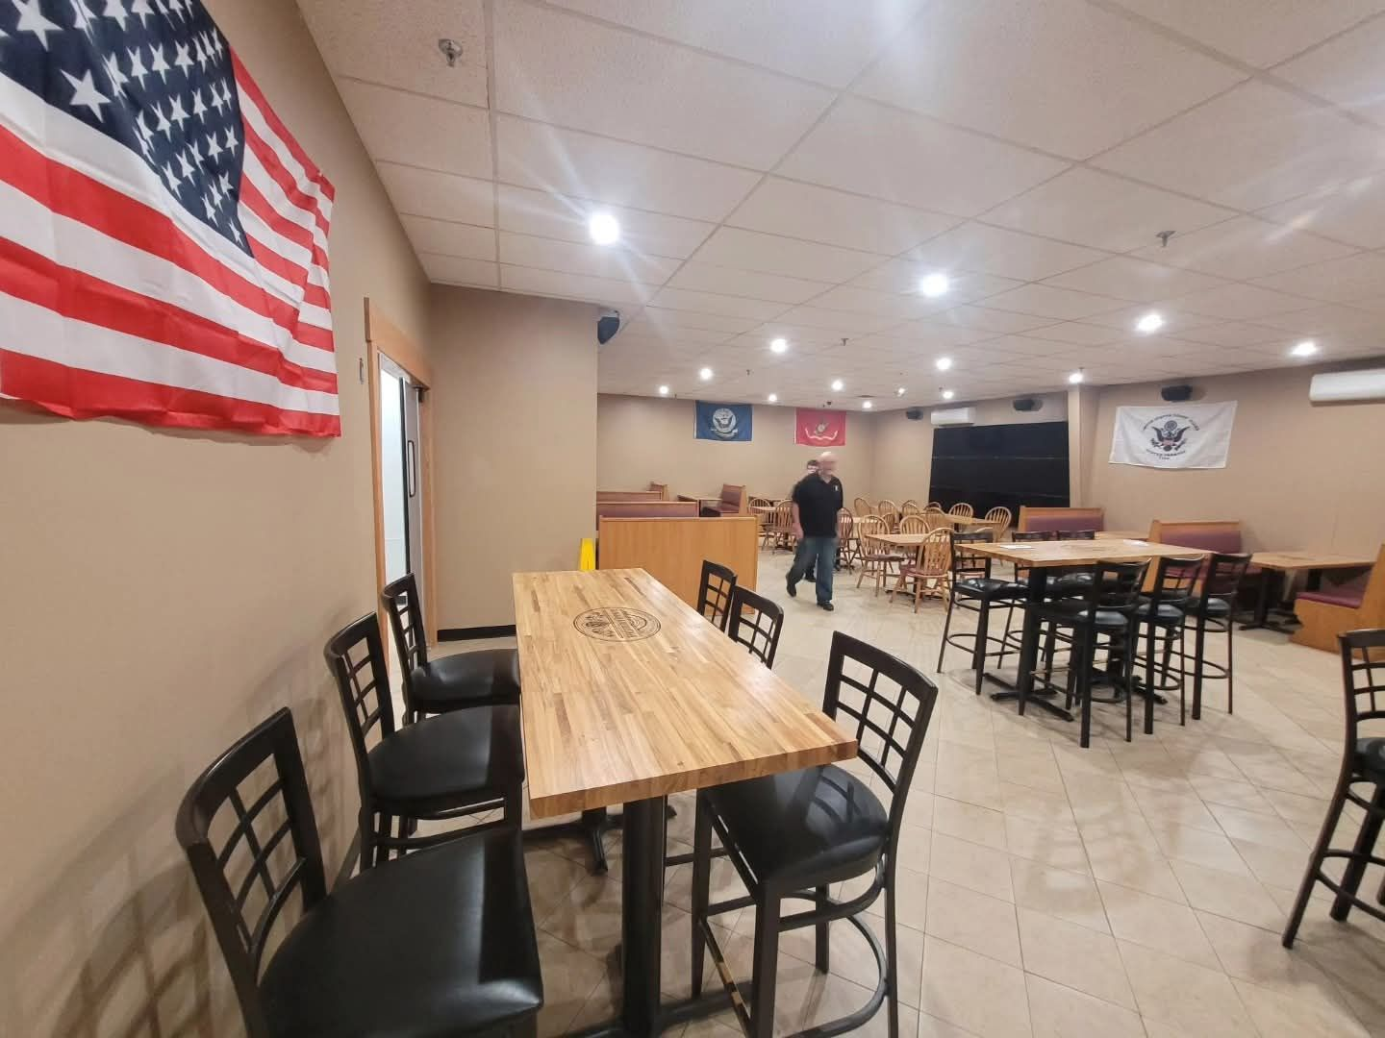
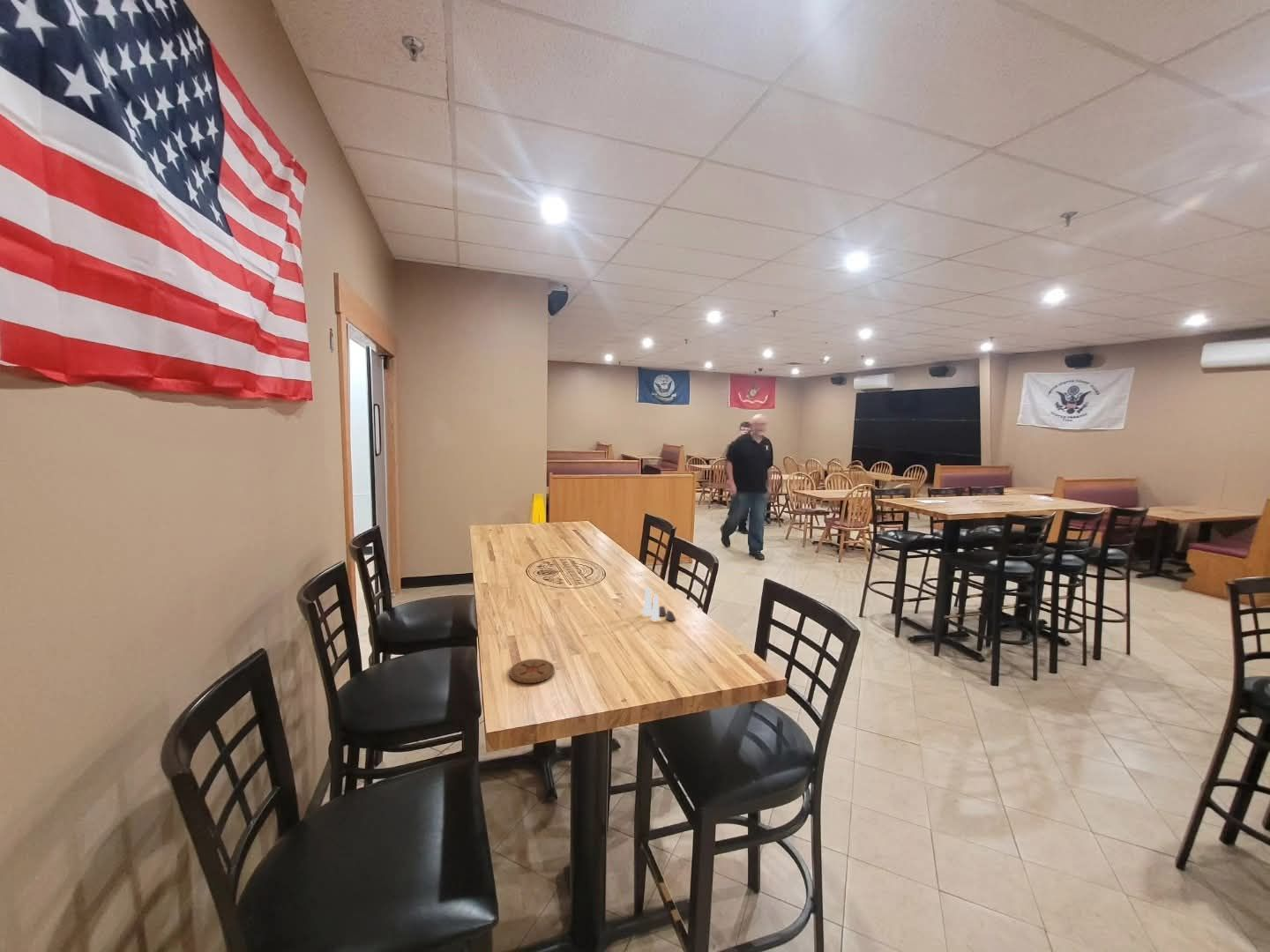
+ salt and pepper shaker set [640,587,676,621]
+ coaster [509,658,556,684]
